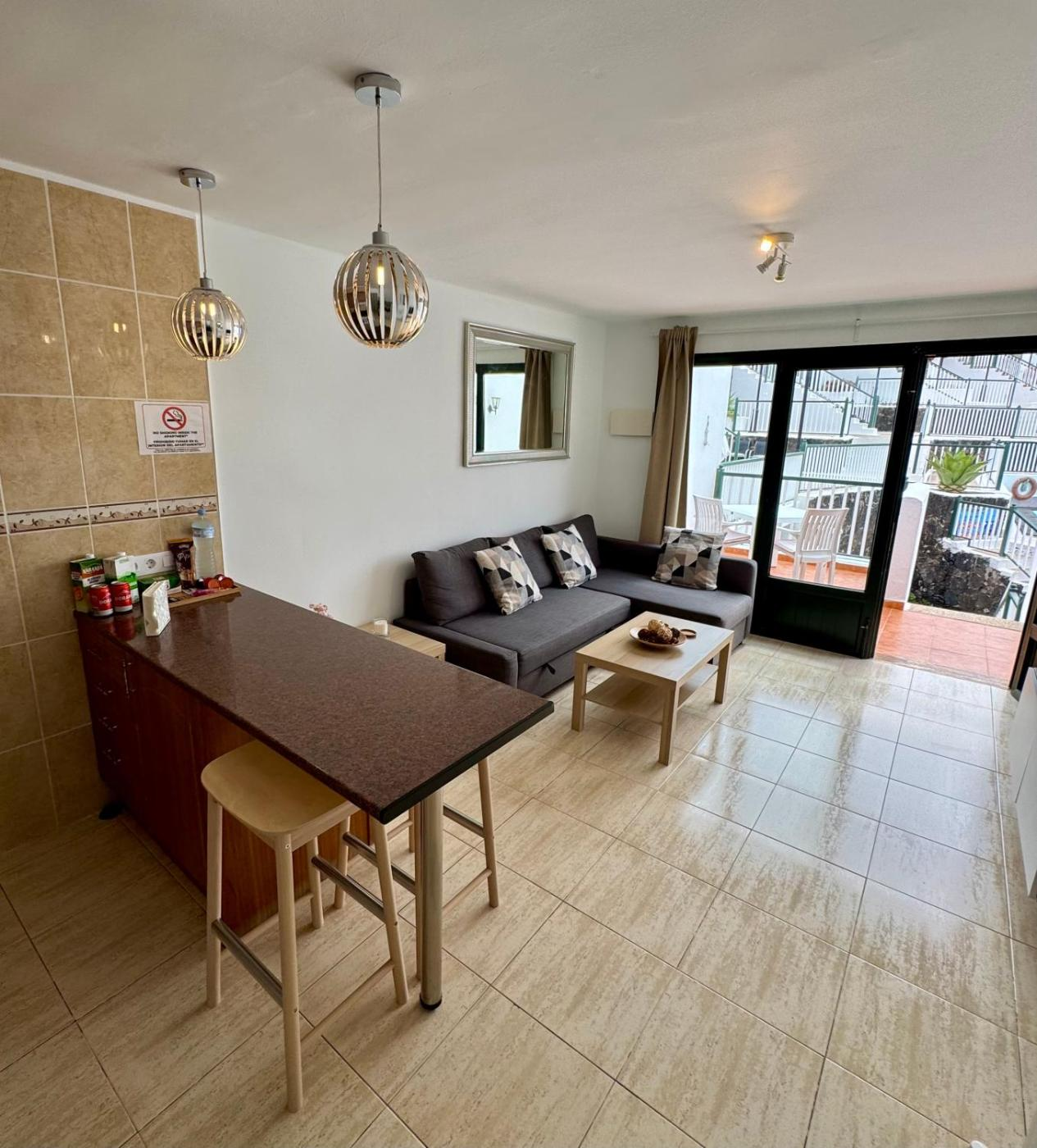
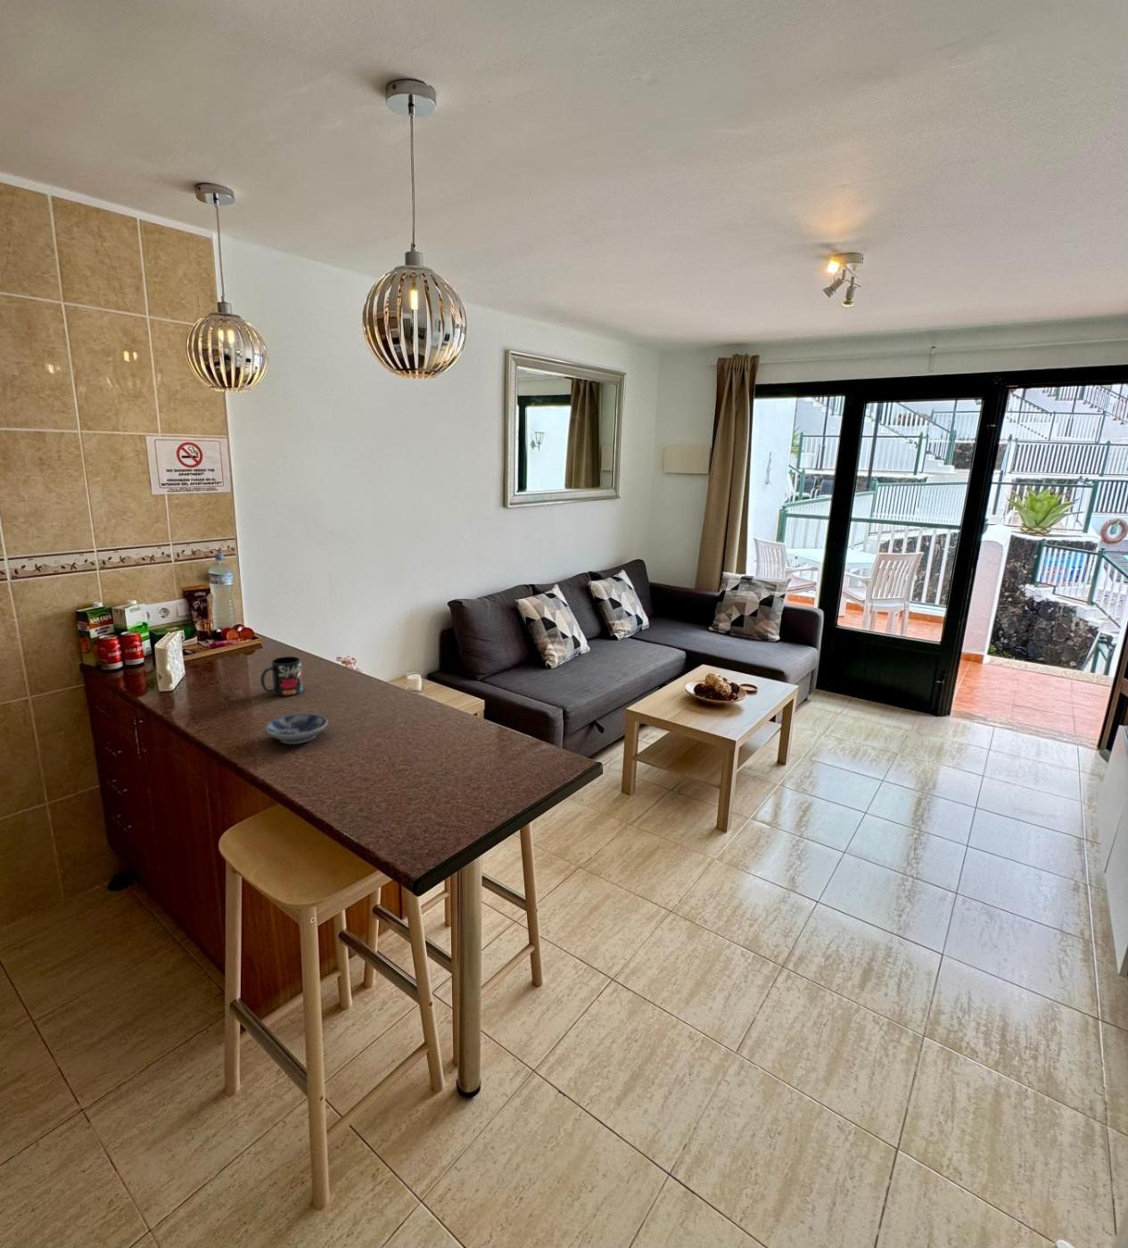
+ bowl [264,713,329,746]
+ mug [260,656,303,697]
